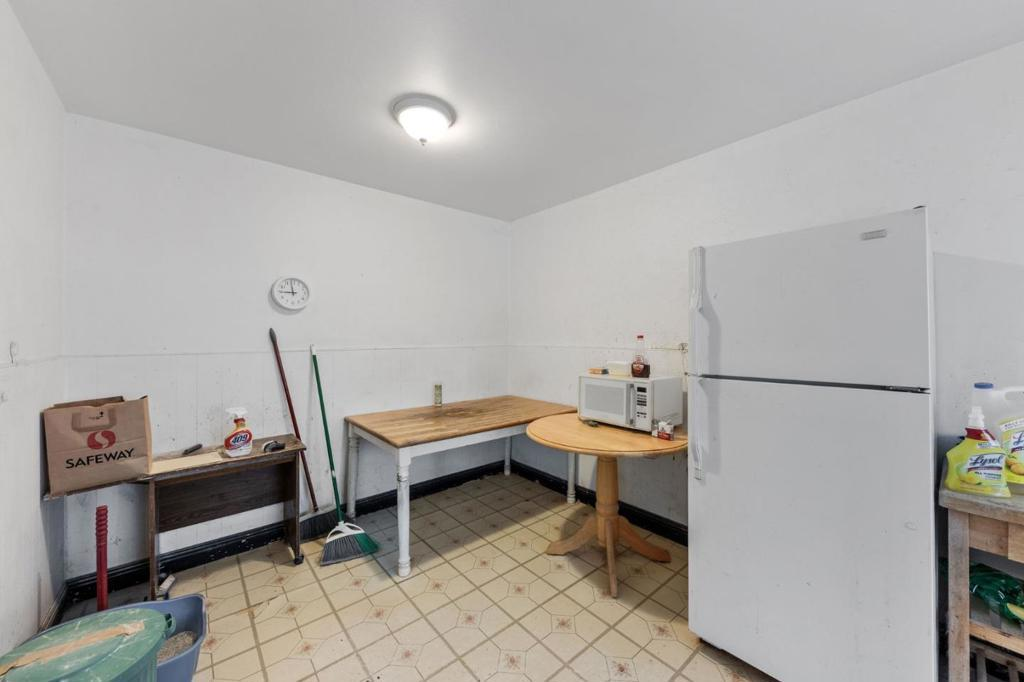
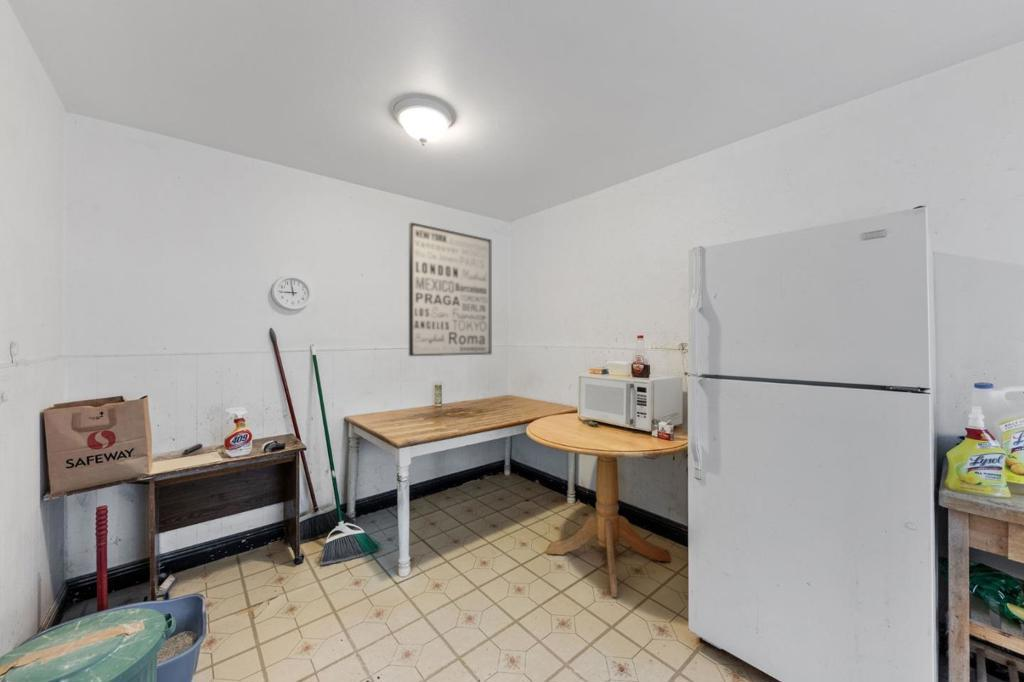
+ wall art [408,221,493,357]
